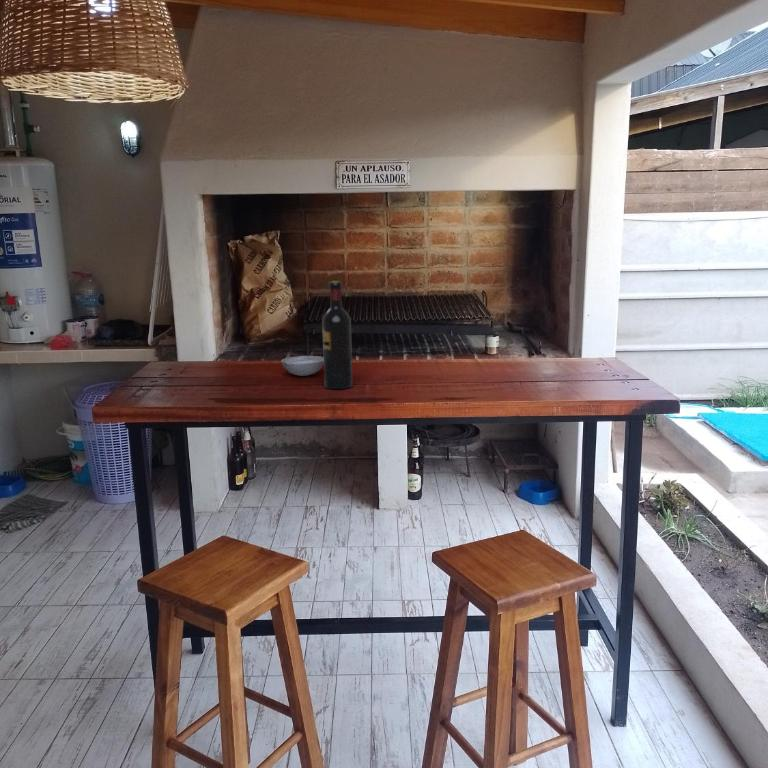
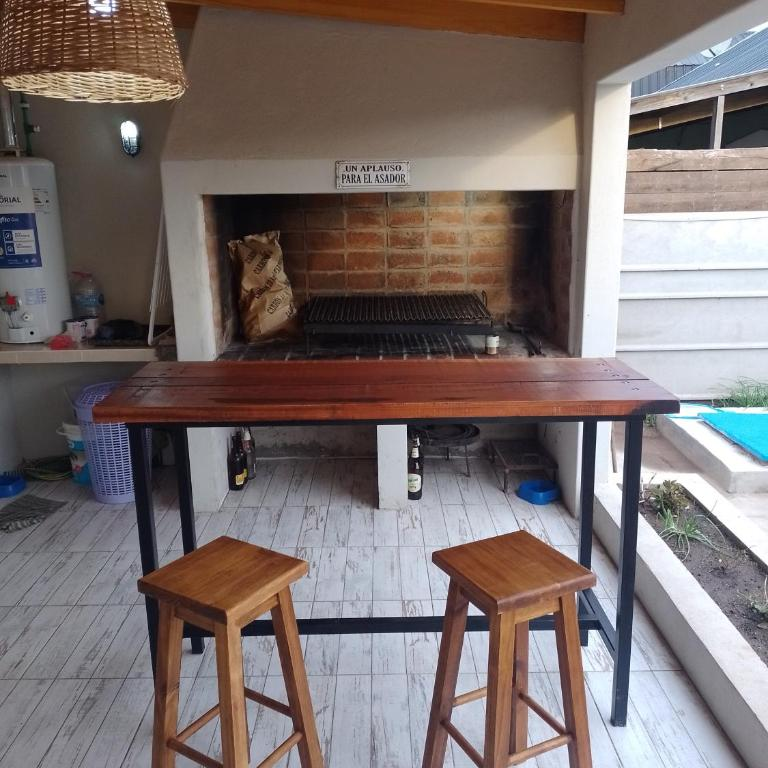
- bowl [280,355,324,377]
- wine bottle [321,280,353,390]
